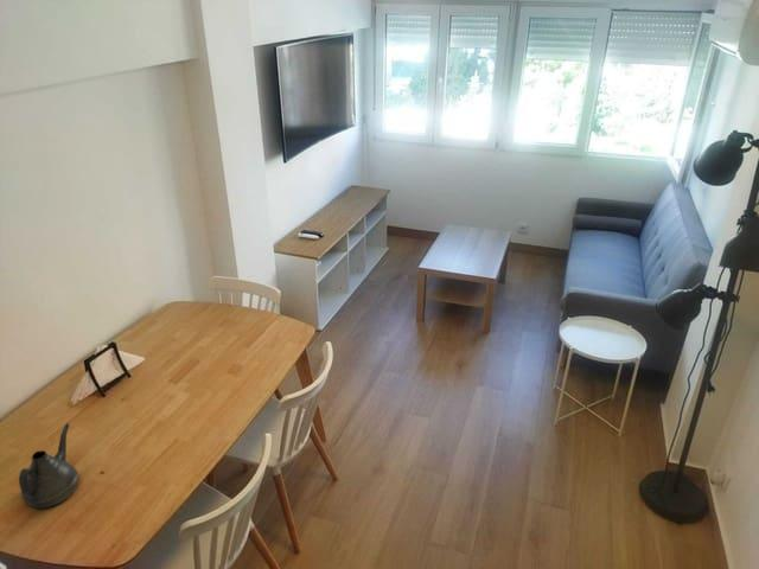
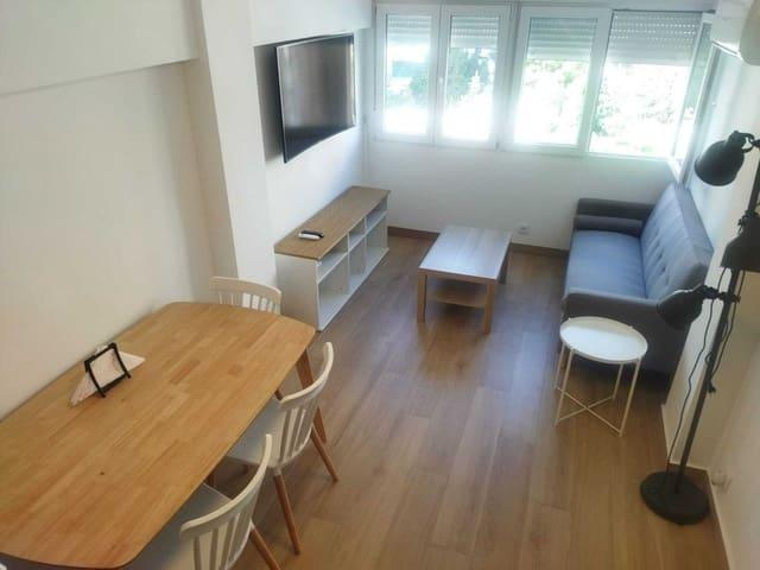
- teapot [18,422,78,510]
